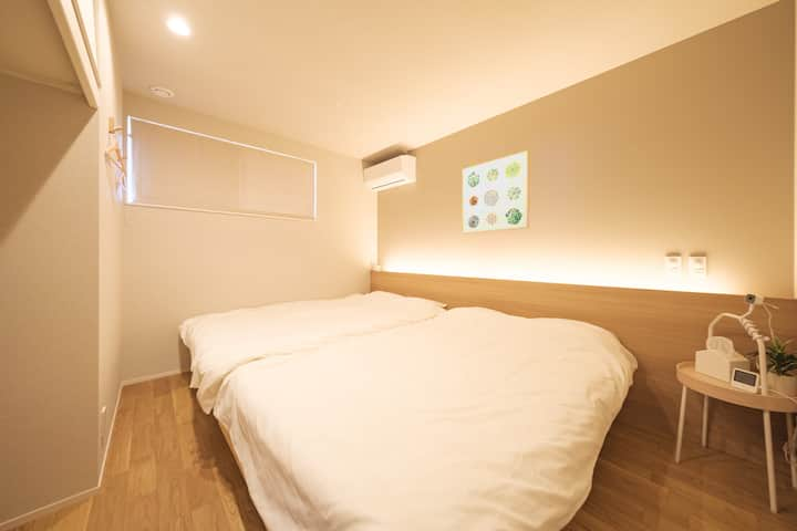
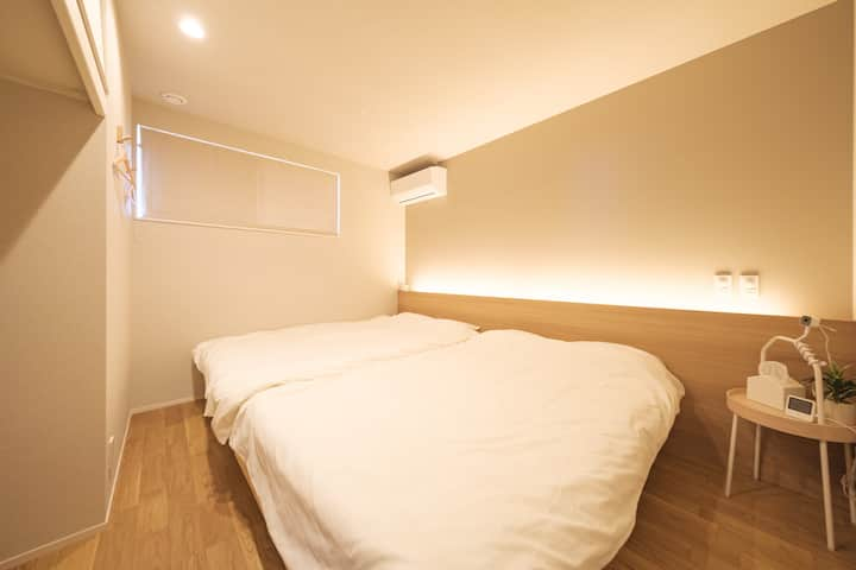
- wall art [462,149,530,236]
